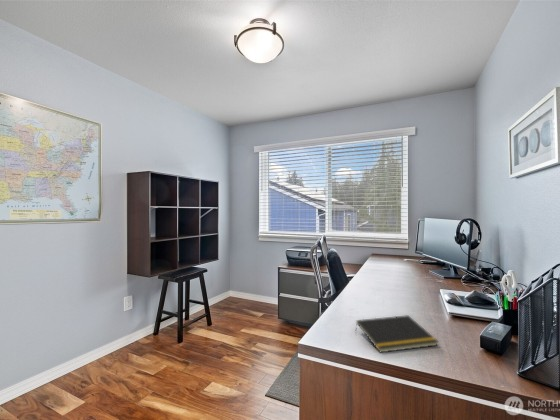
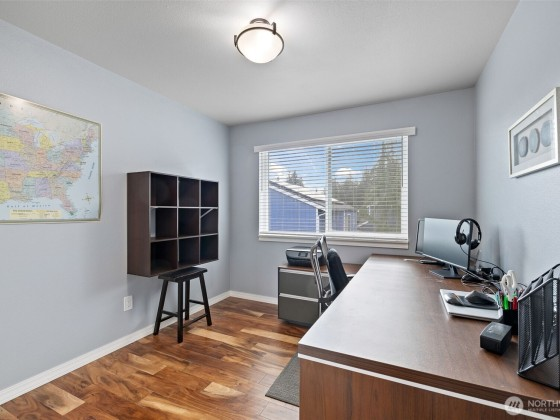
- notepad [354,314,440,353]
